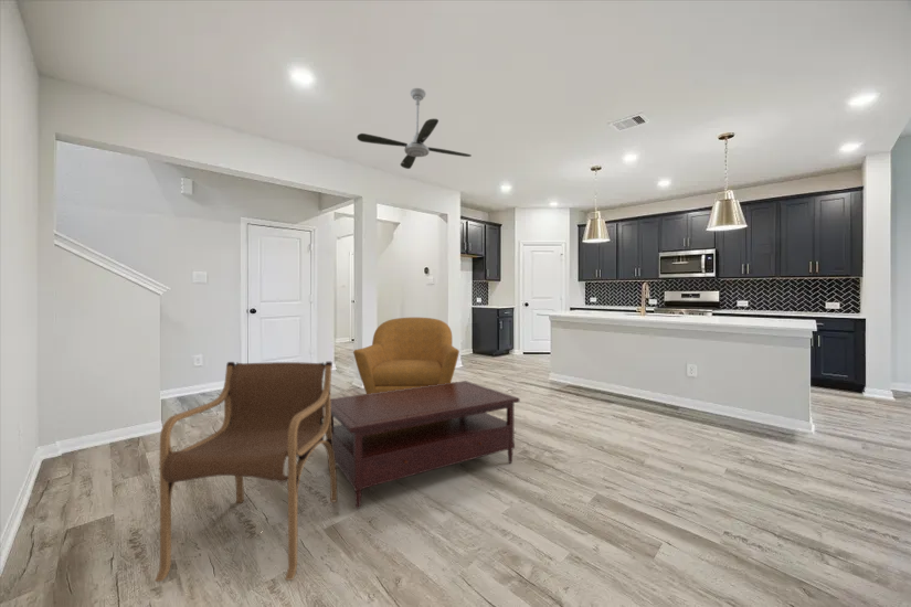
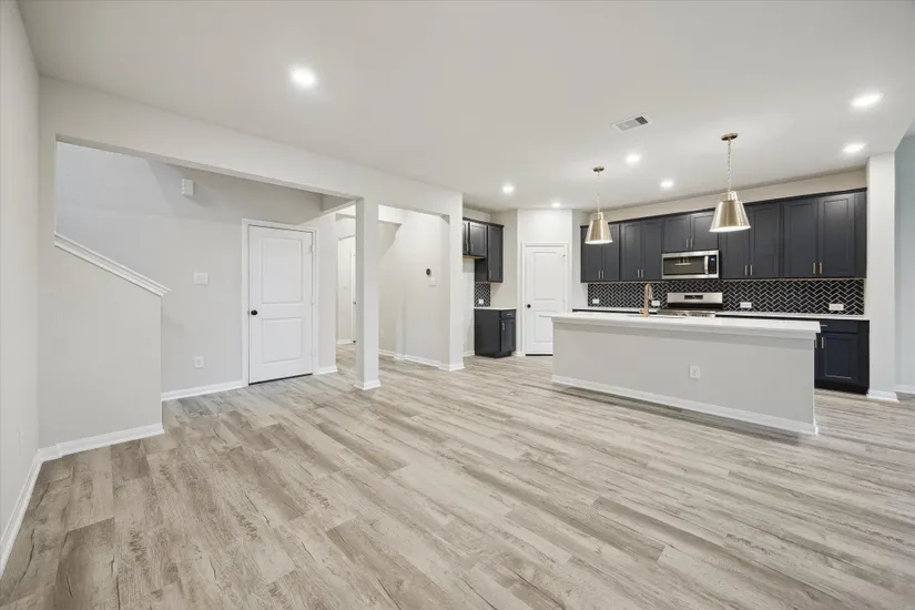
- ceiling fan [356,87,473,170]
- armchair [153,361,338,583]
- coffee table [324,380,520,510]
- armchair [352,317,460,394]
